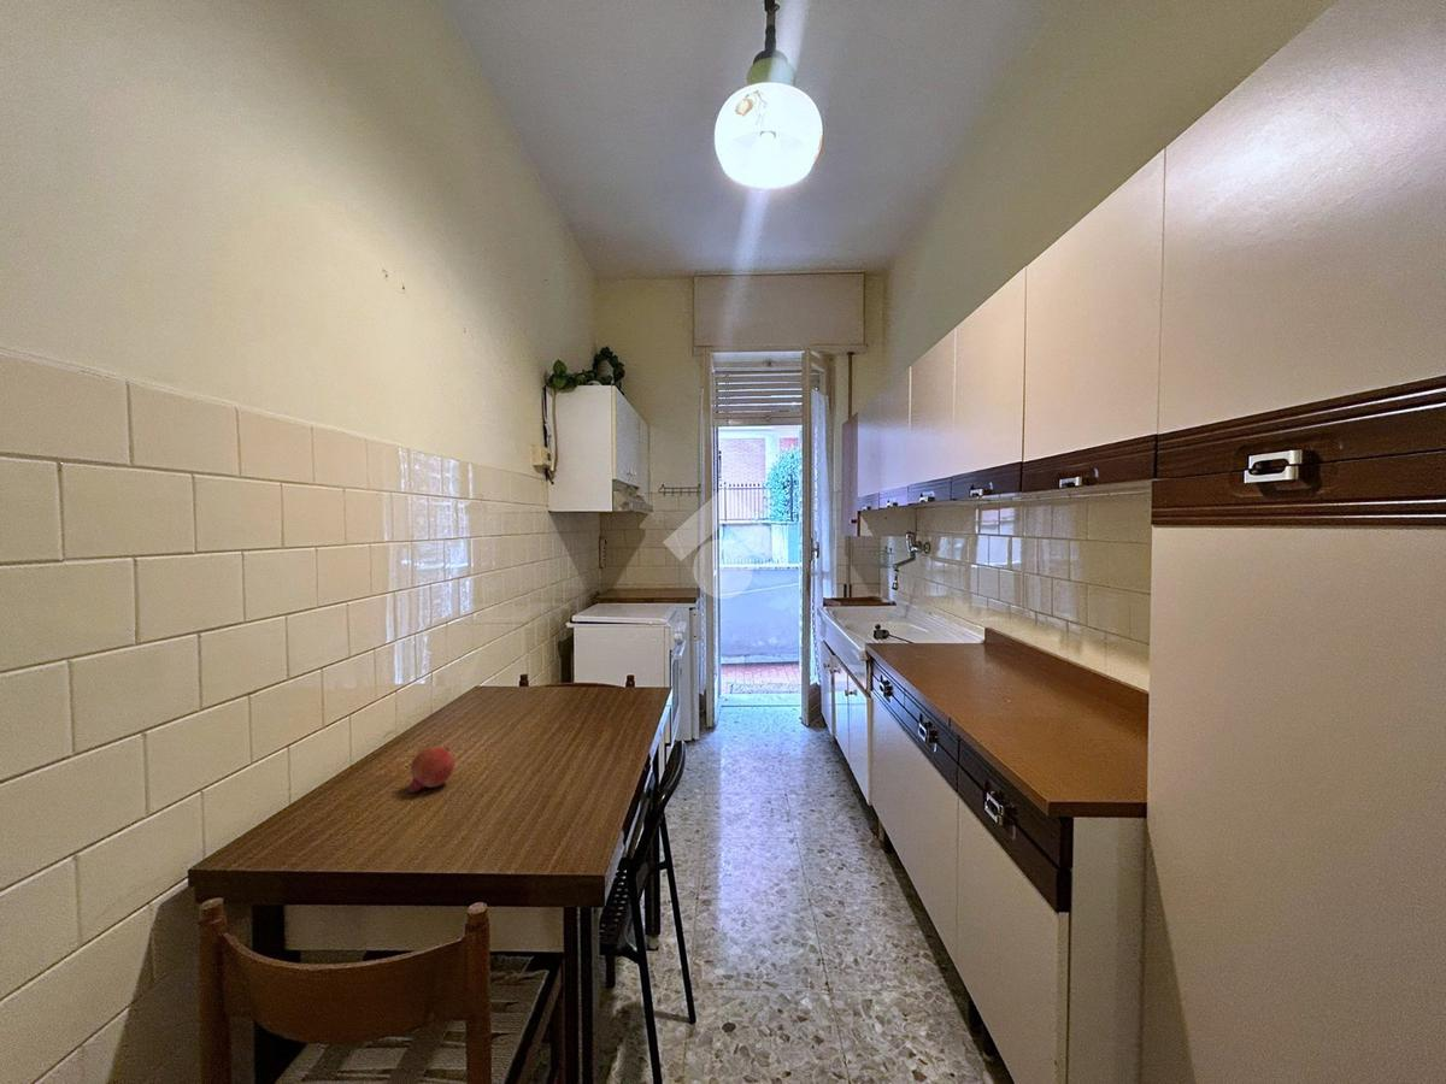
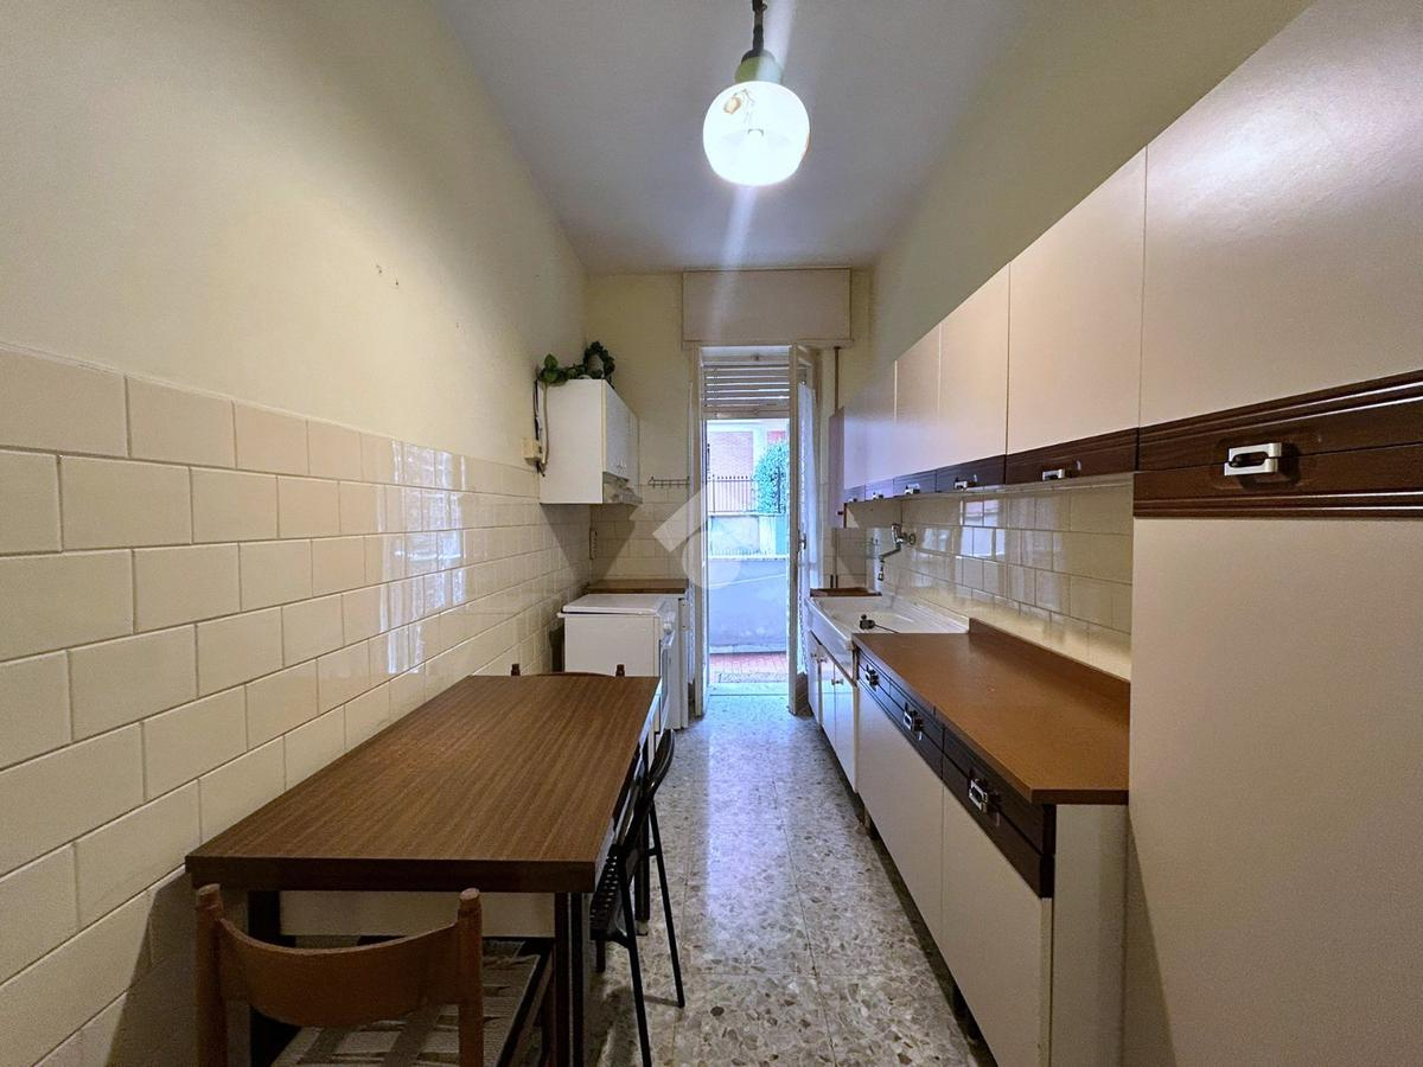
- fruit [408,744,455,794]
